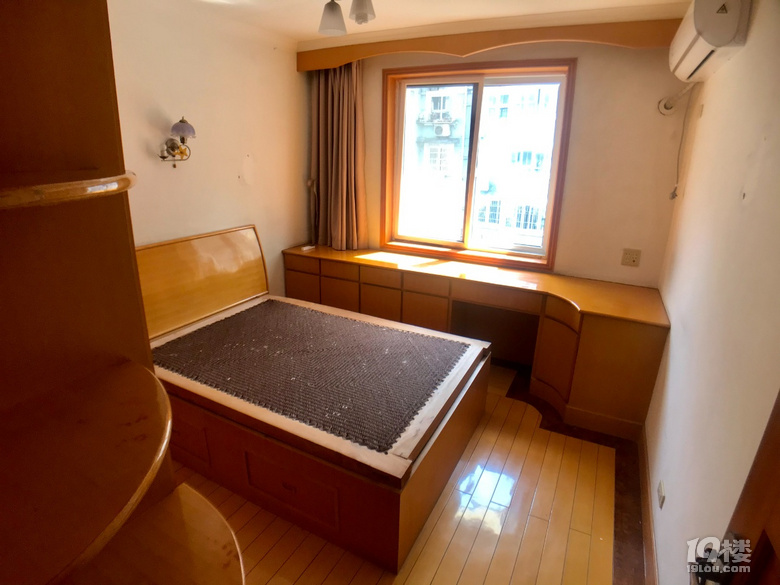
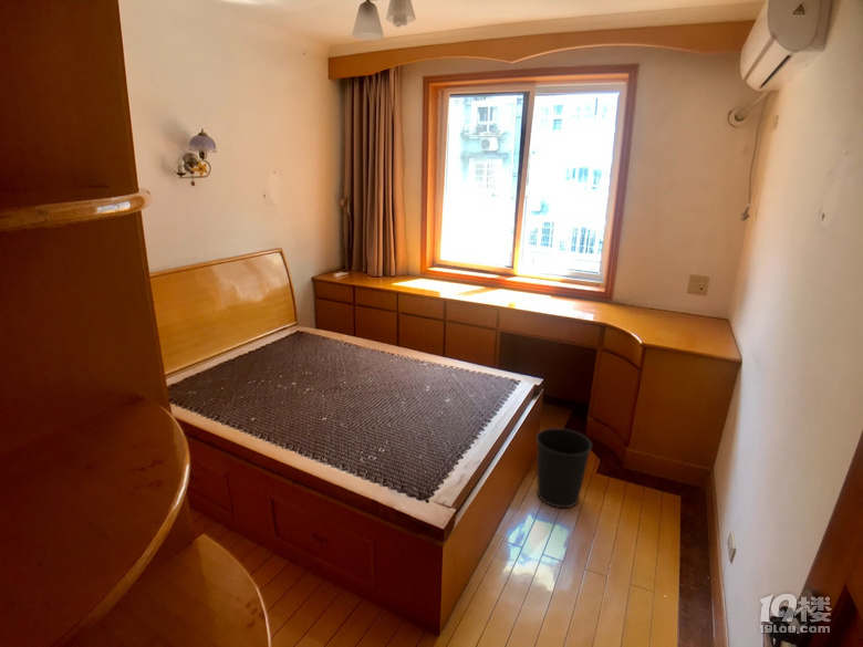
+ wastebasket [536,427,593,509]
